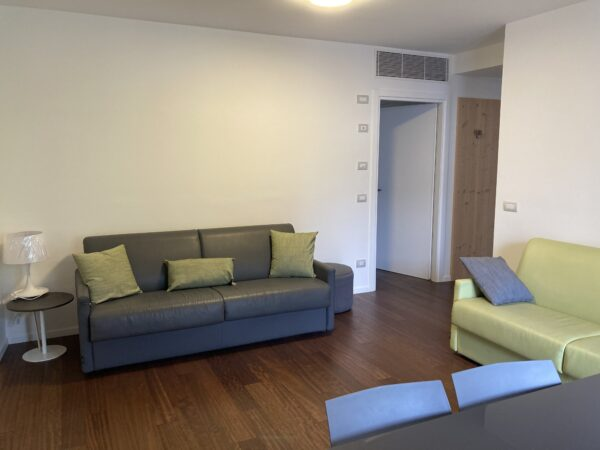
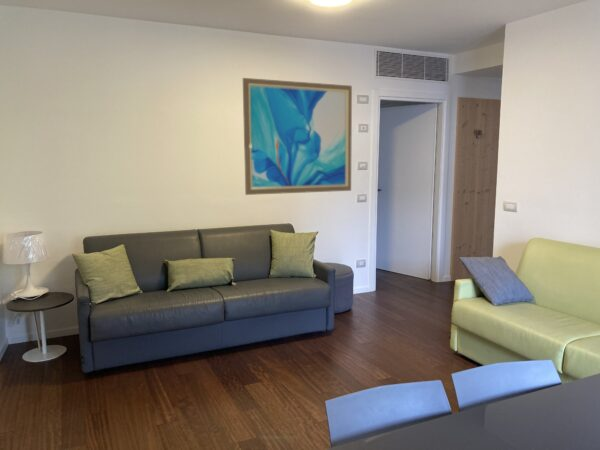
+ wall art [242,77,353,196]
